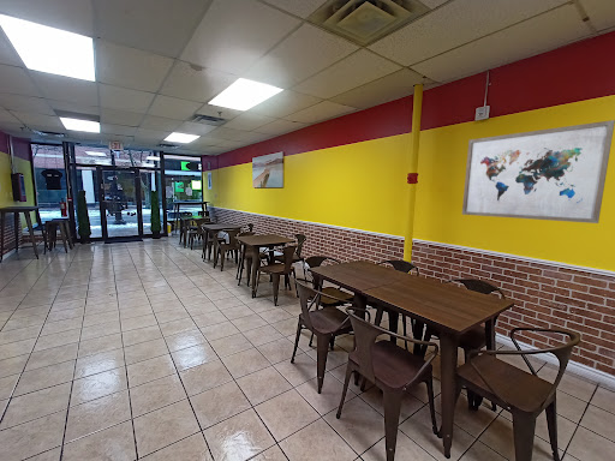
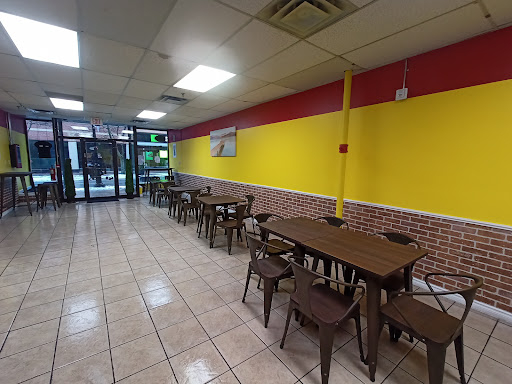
- wall art [461,119,615,224]
